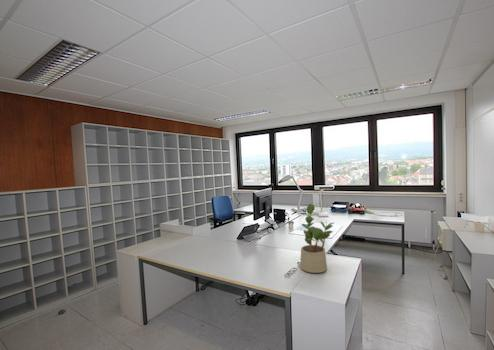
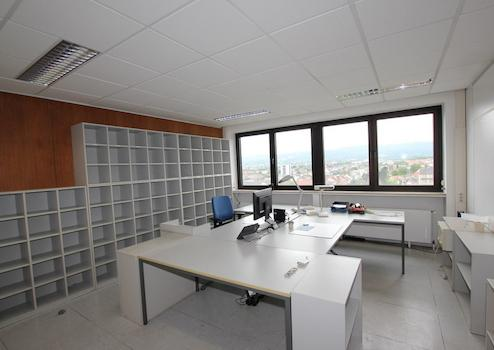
- potted plant [299,203,334,274]
